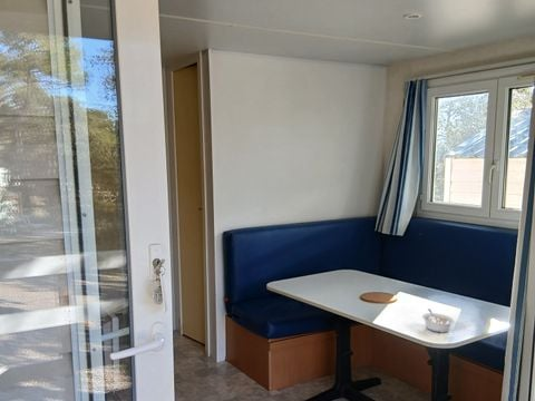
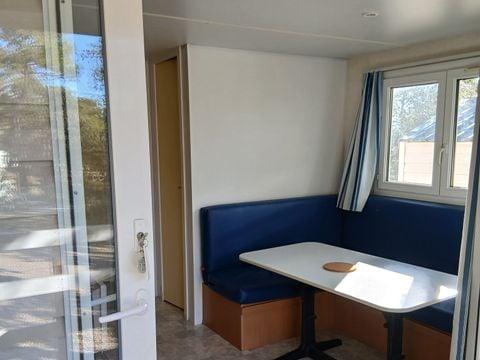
- legume [421,307,455,334]
